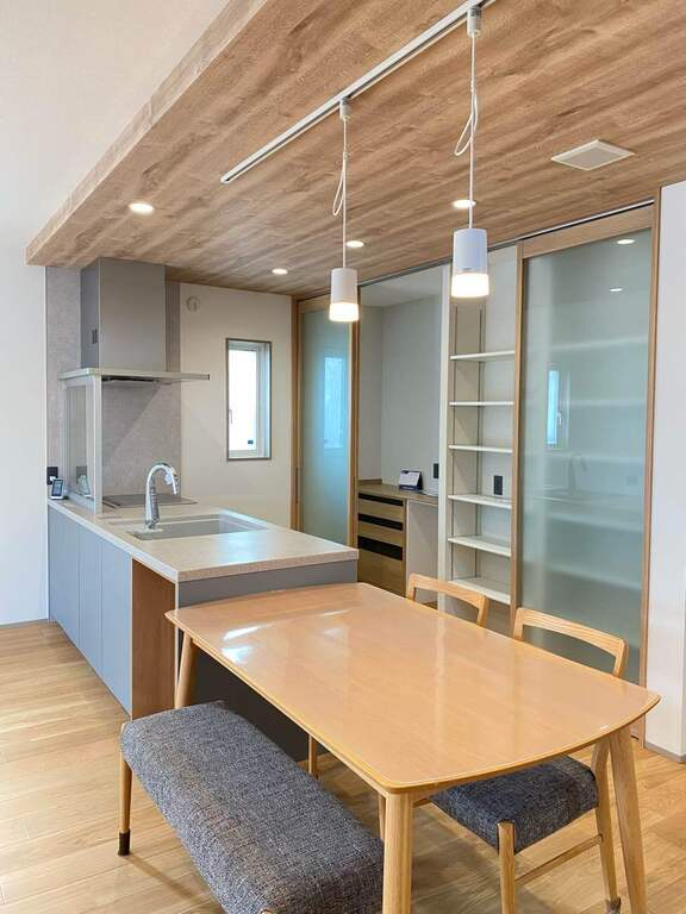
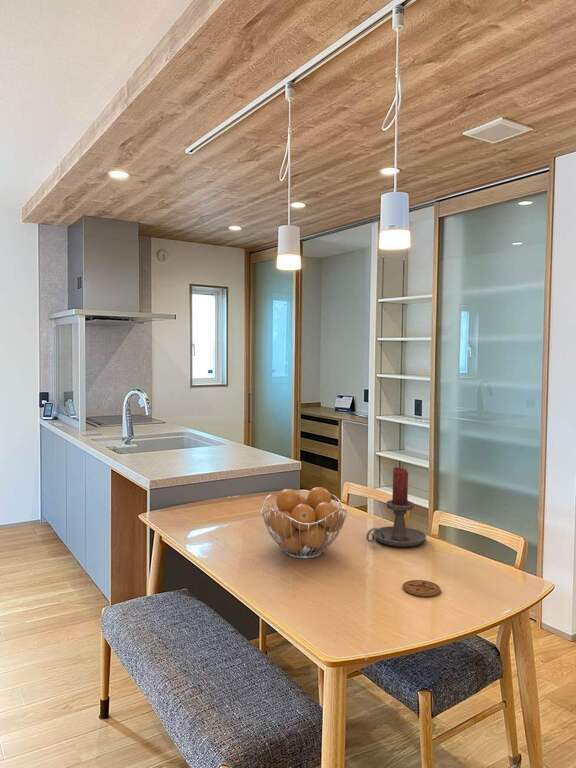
+ fruit basket [260,486,348,560]
+ candle holder [365,466,427,548]
+ coaster [402,579,441,598]
